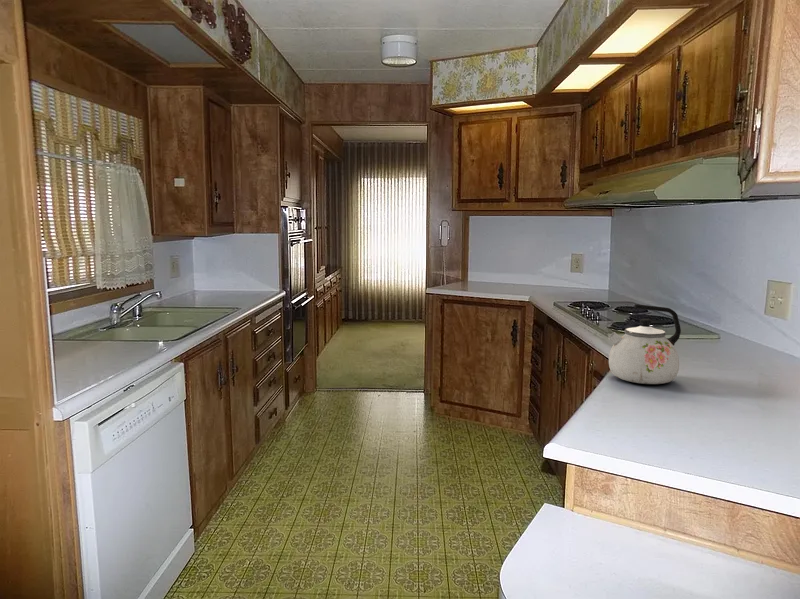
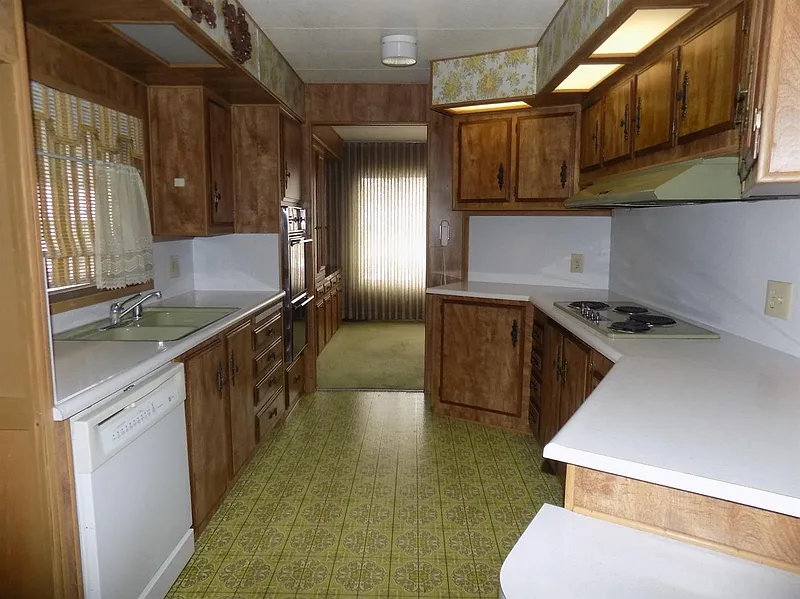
- kettle [607,303,682,385]
